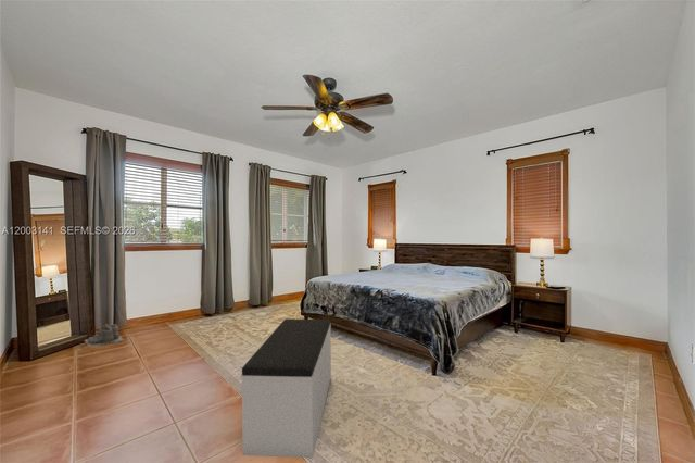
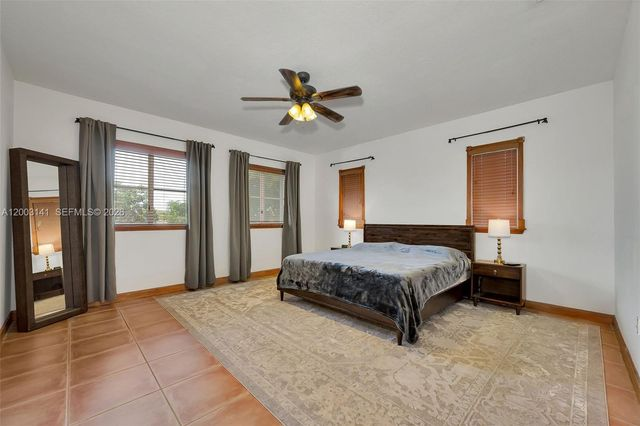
- bench [240,317,332,459]
- boots [84,323,125,349]
